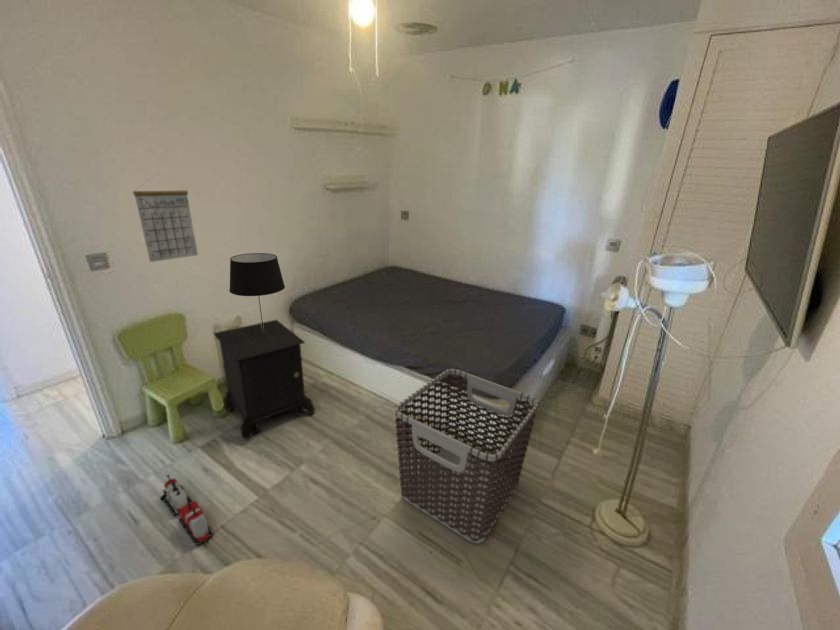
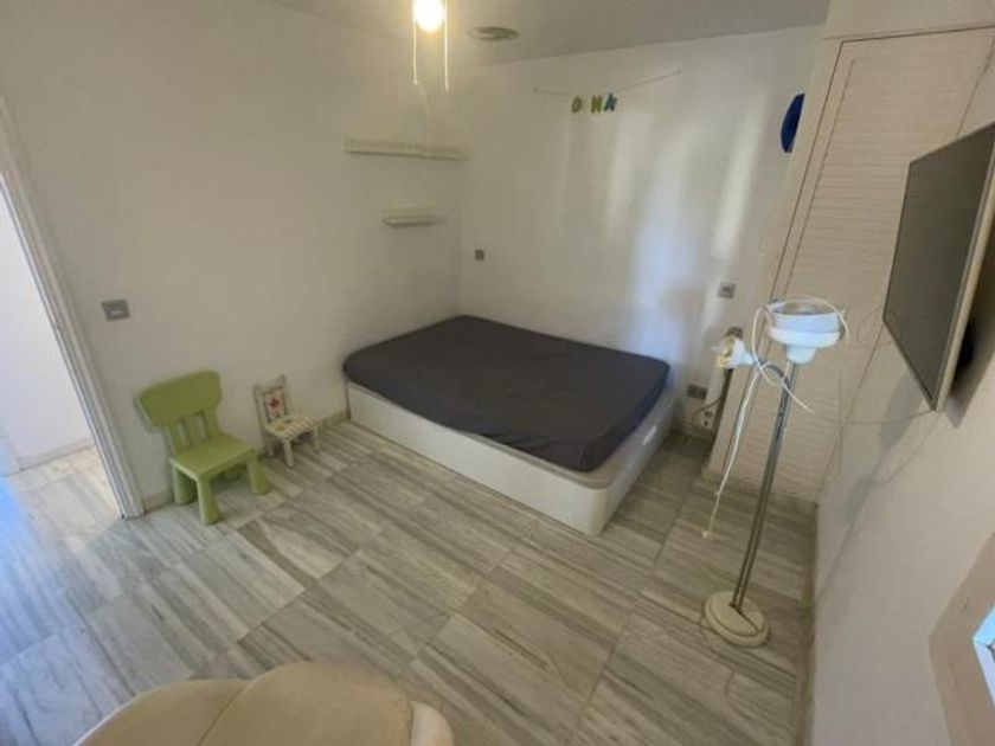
- clothes hamper [394,368,540,544]
- calendar [132,173,199,263]
- table lamp [228,252,286,331]
- toy train [159,474,215,547]
- nightstand [212,319,316,440]
